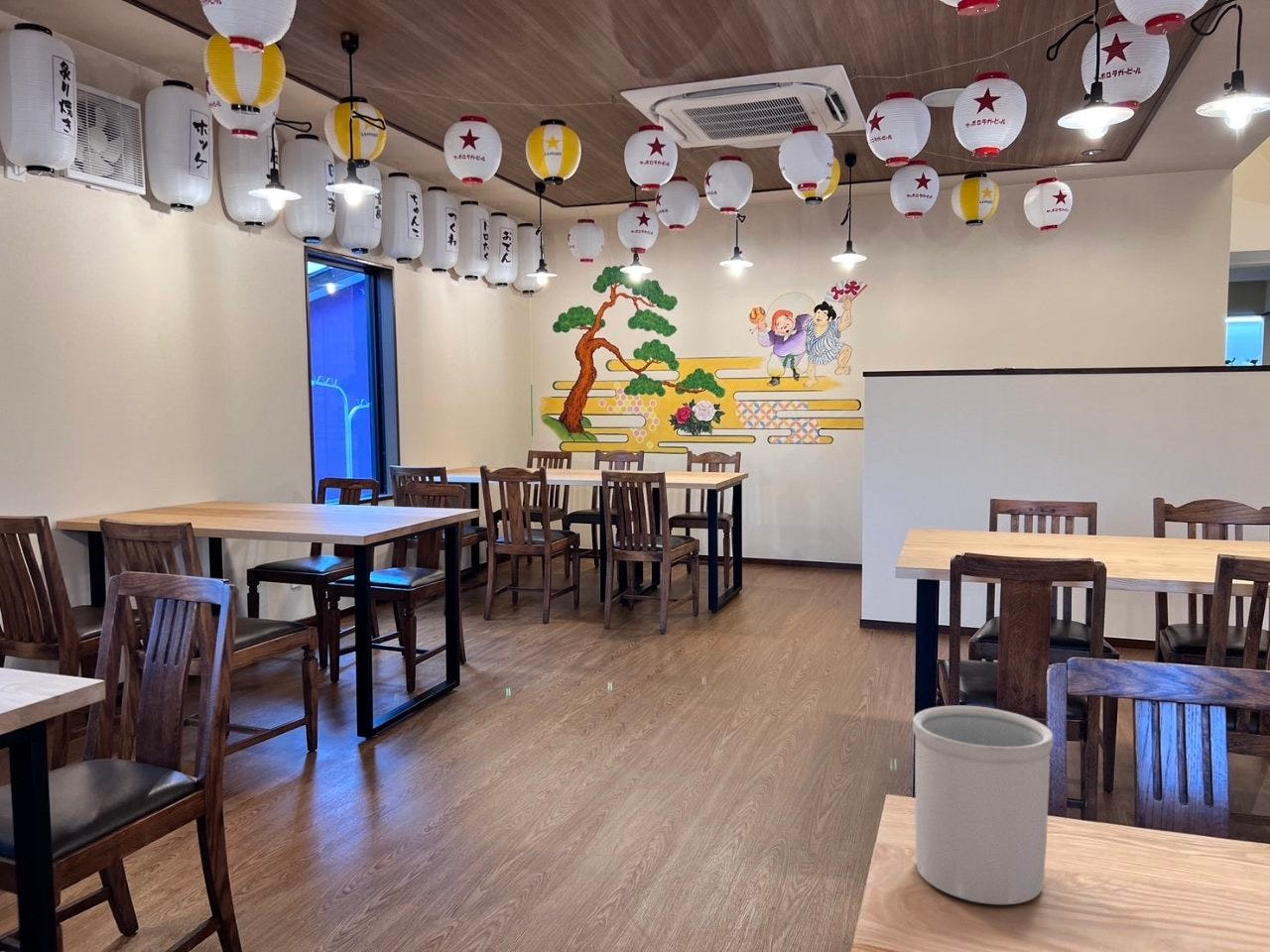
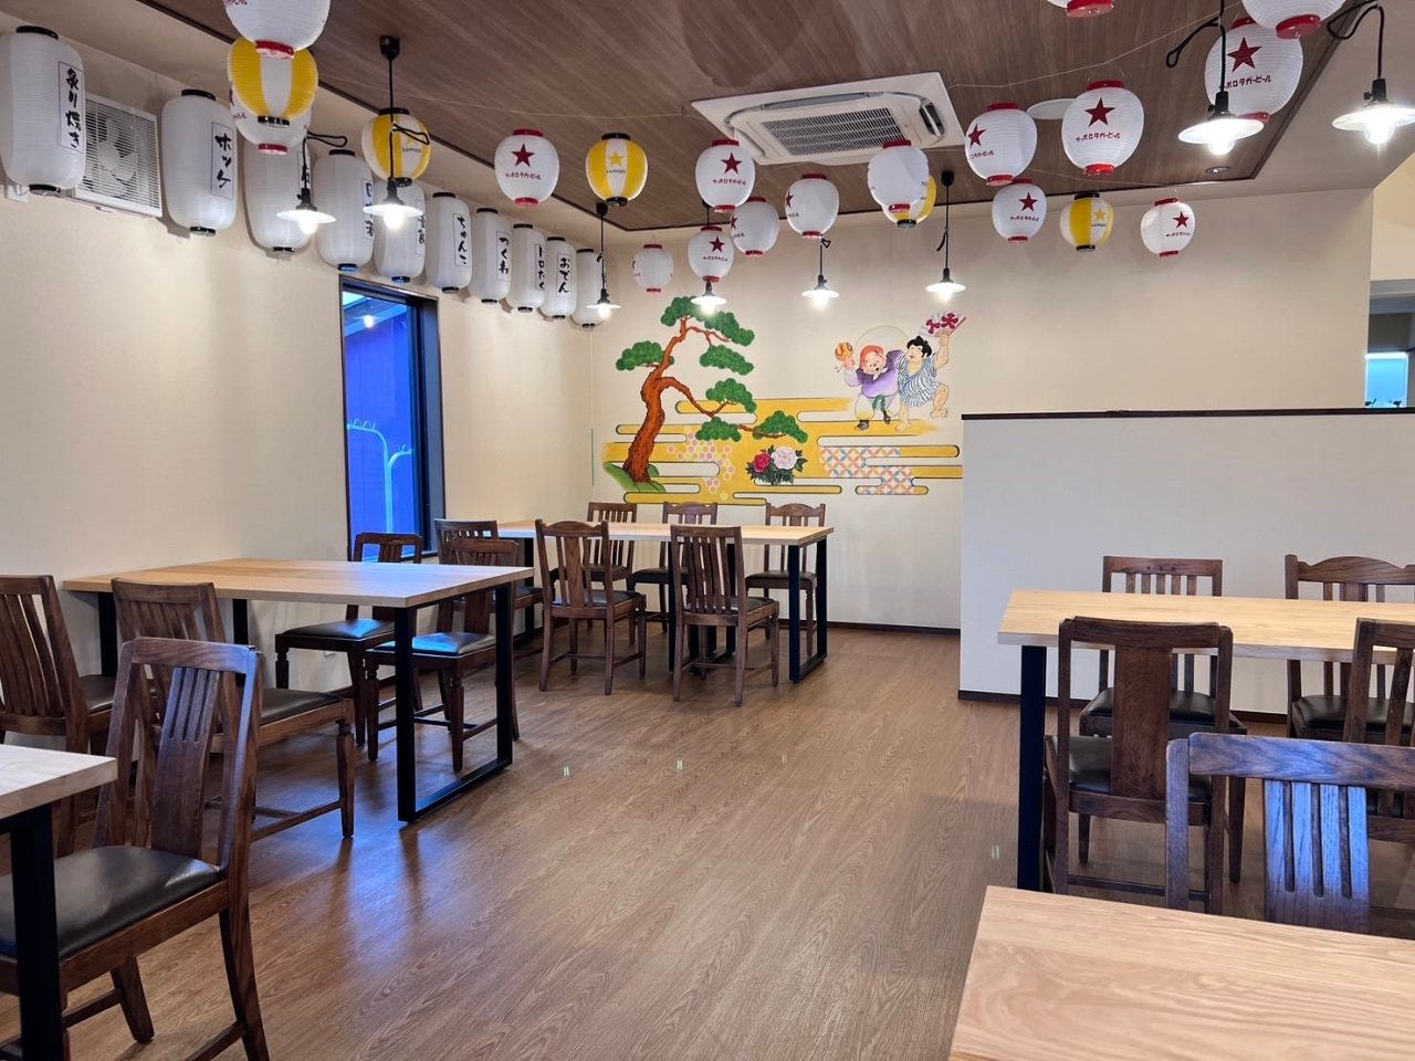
- utensil holder [912,705,1054,905]
